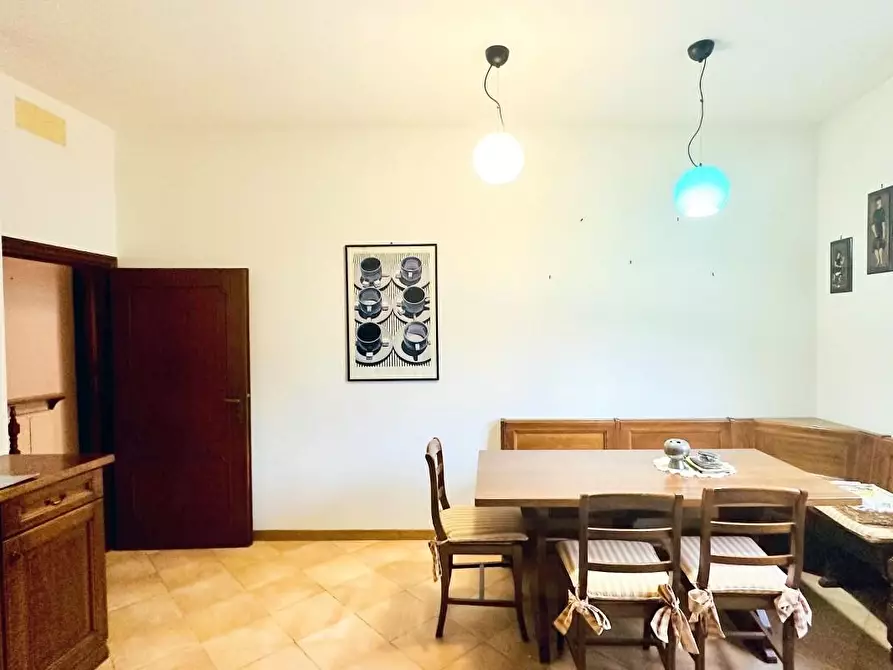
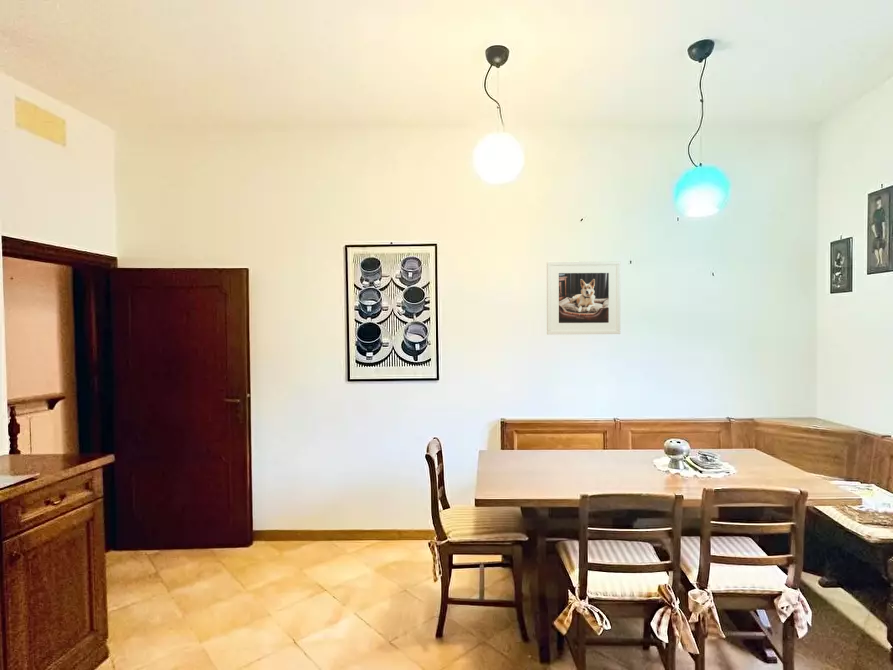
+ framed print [546,260,621,335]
